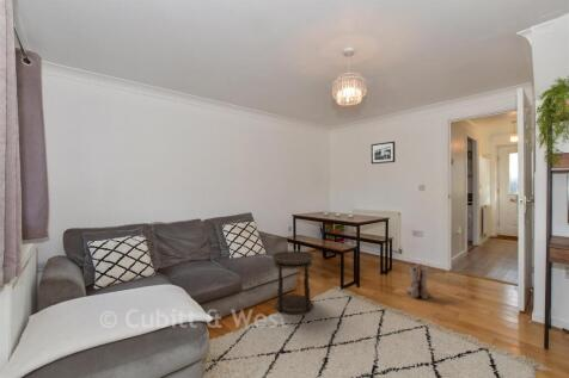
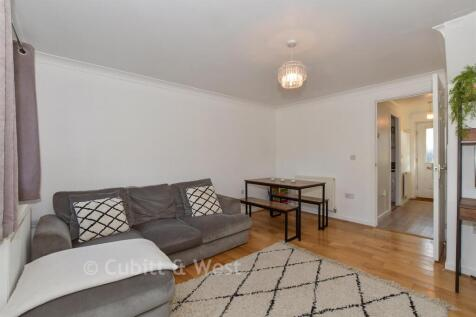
- side table [271,249,316,315]
- boots [405,262,430,300]
- picture frame [371,141,396,165]
